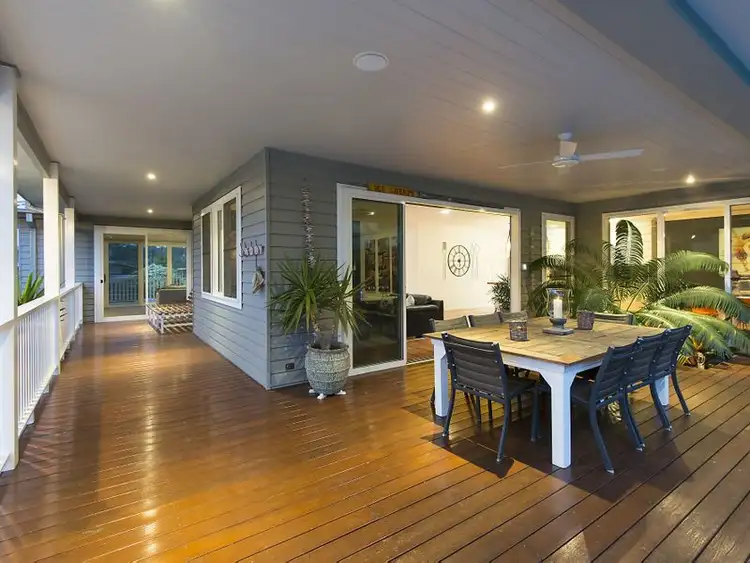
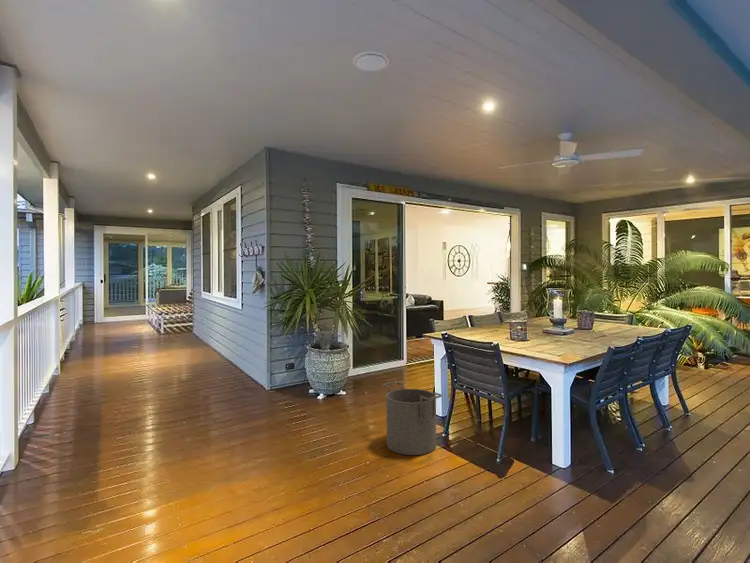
+ bucket [382,380,444,456]
